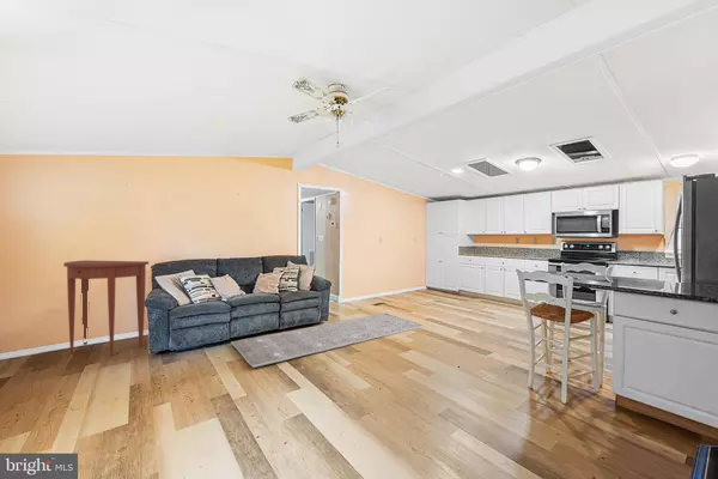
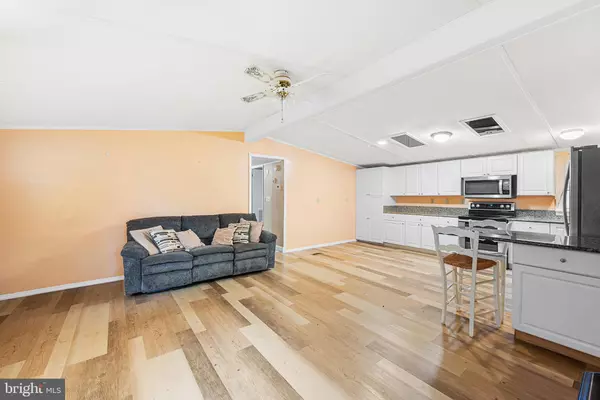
- console table [62,260,150,357]
- rug [230,313,425,369]
